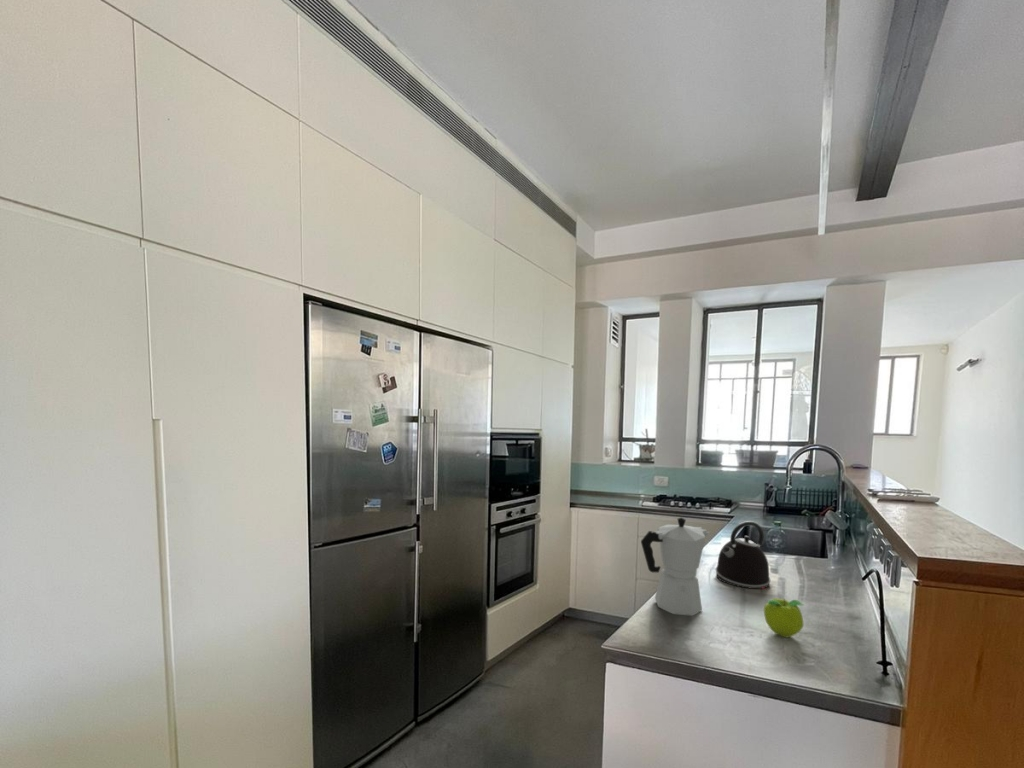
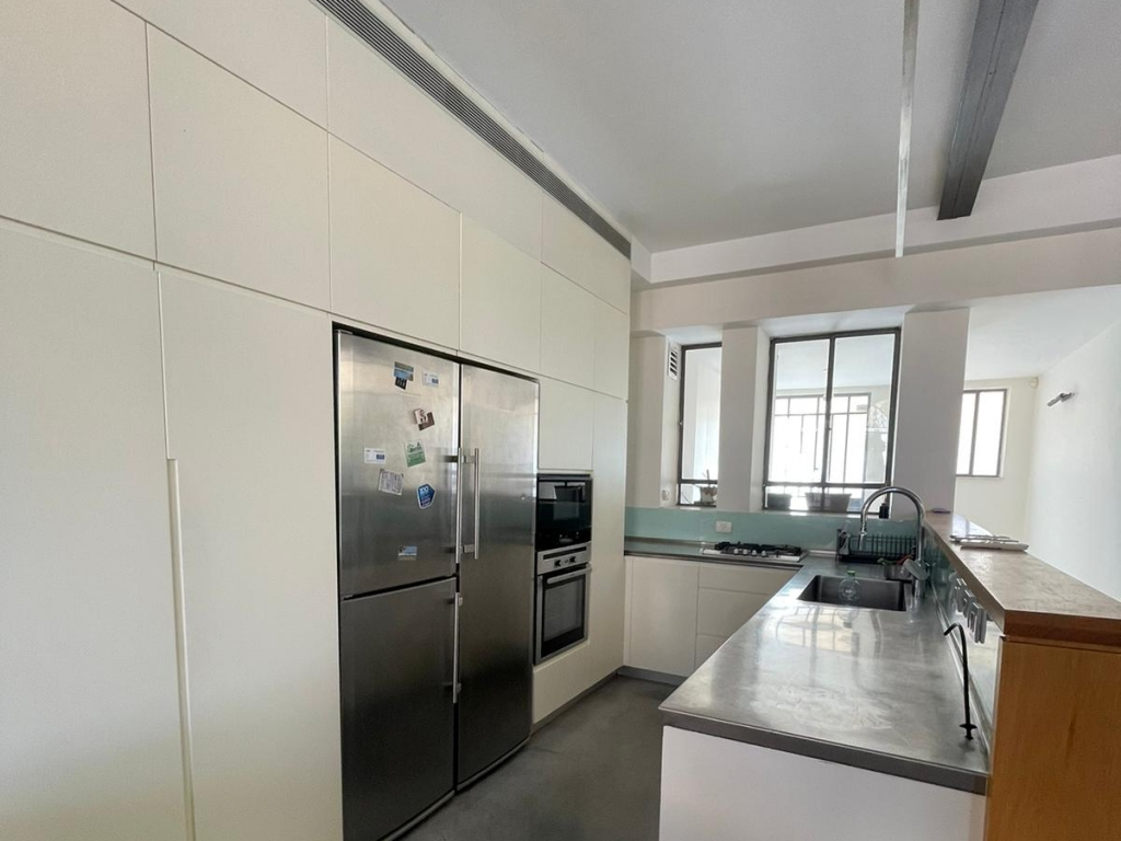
- moka pot [640,517,711,617]
- fruit [763,597,805,638]
- kettle [715,520,771,590]
